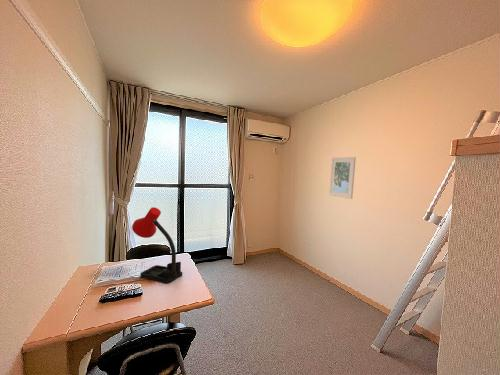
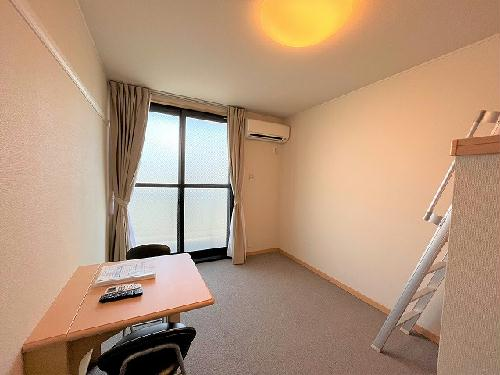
- desk lamp [131,206,183,285]
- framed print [328,156,357,200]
